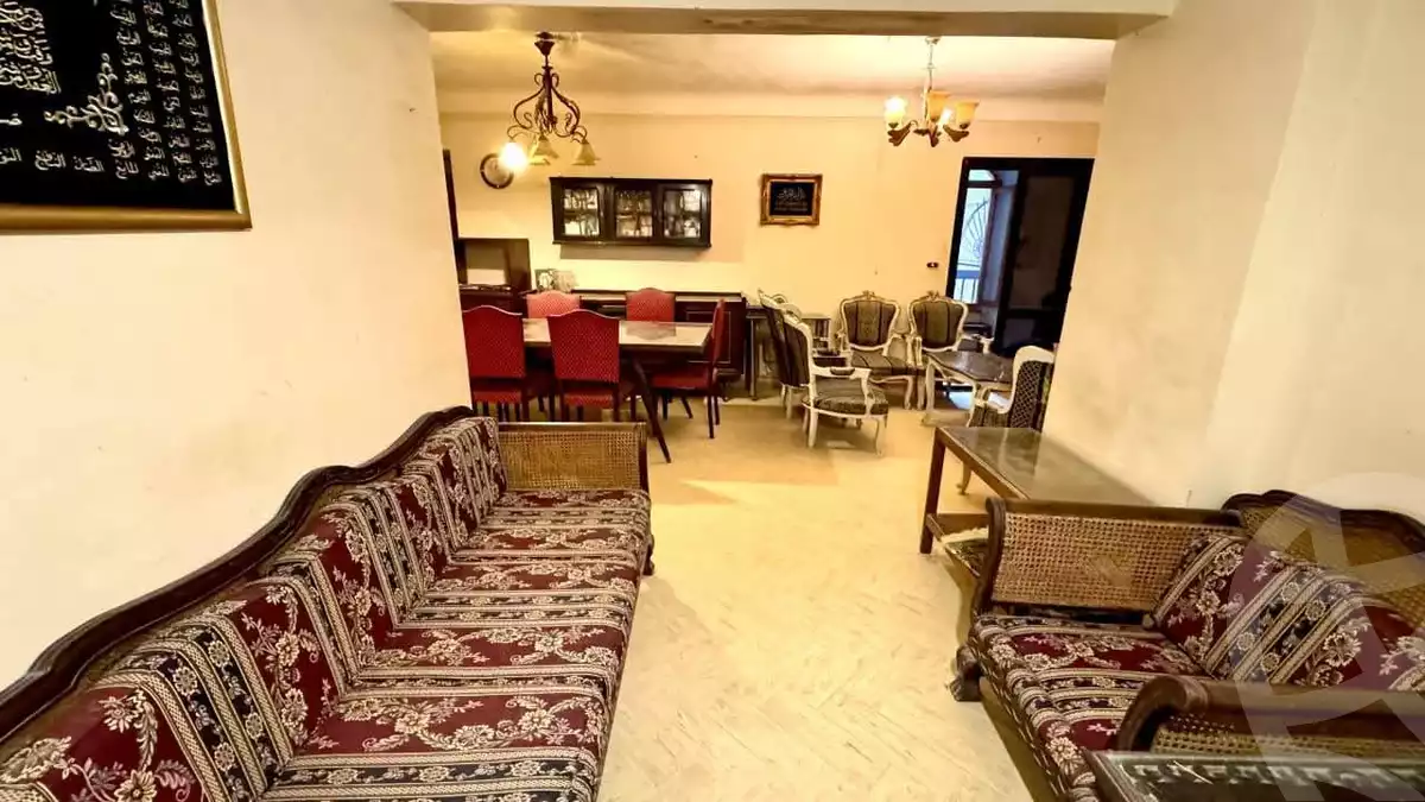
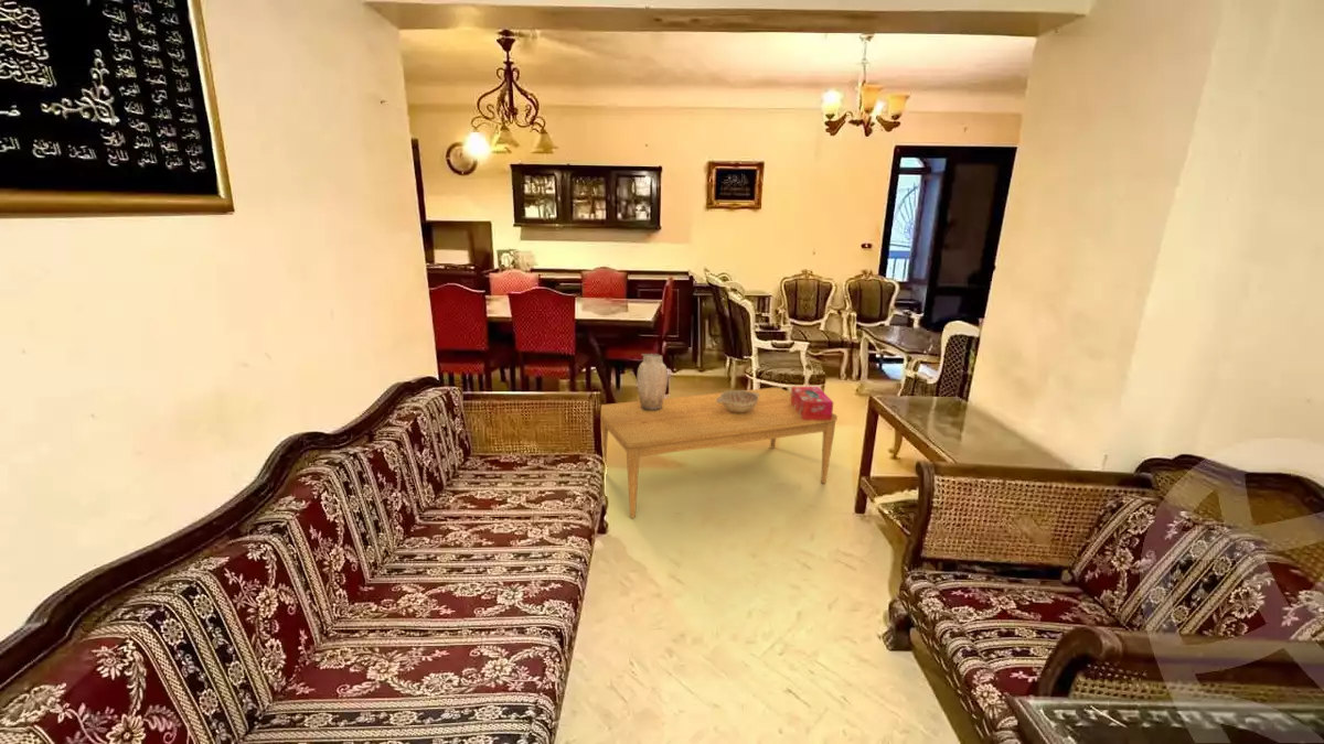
+ decorative bowl [716,389,760,413]
+ coffee table [600,387,839,519]
+ tissue box [790,386,834,420]
+ vase [637,353,669,410]
